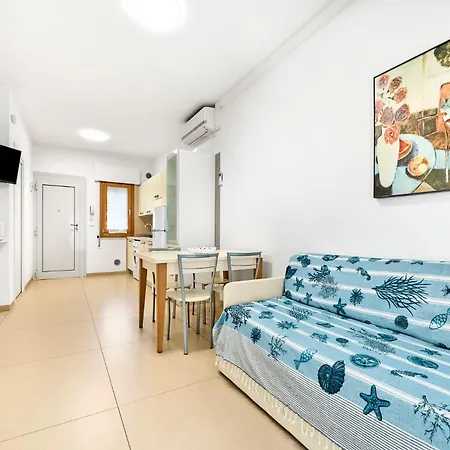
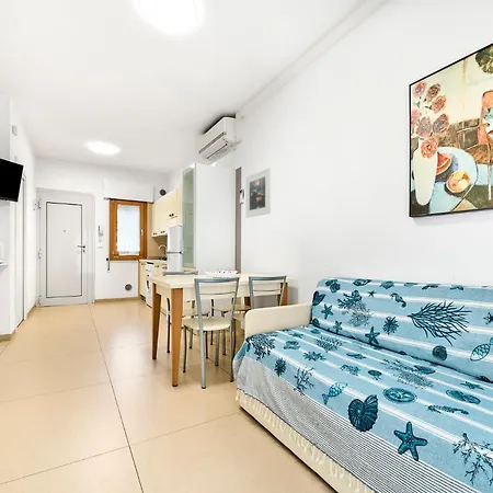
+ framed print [244,167,272,218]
